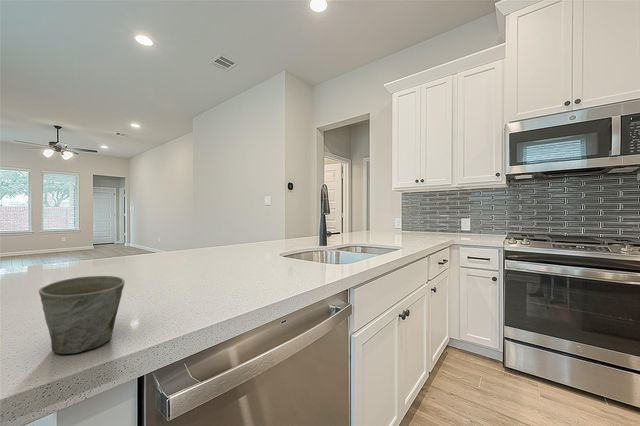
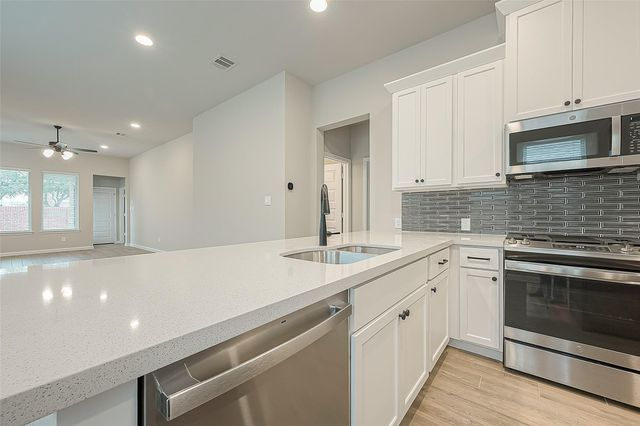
- mug [38,275,126,355]
